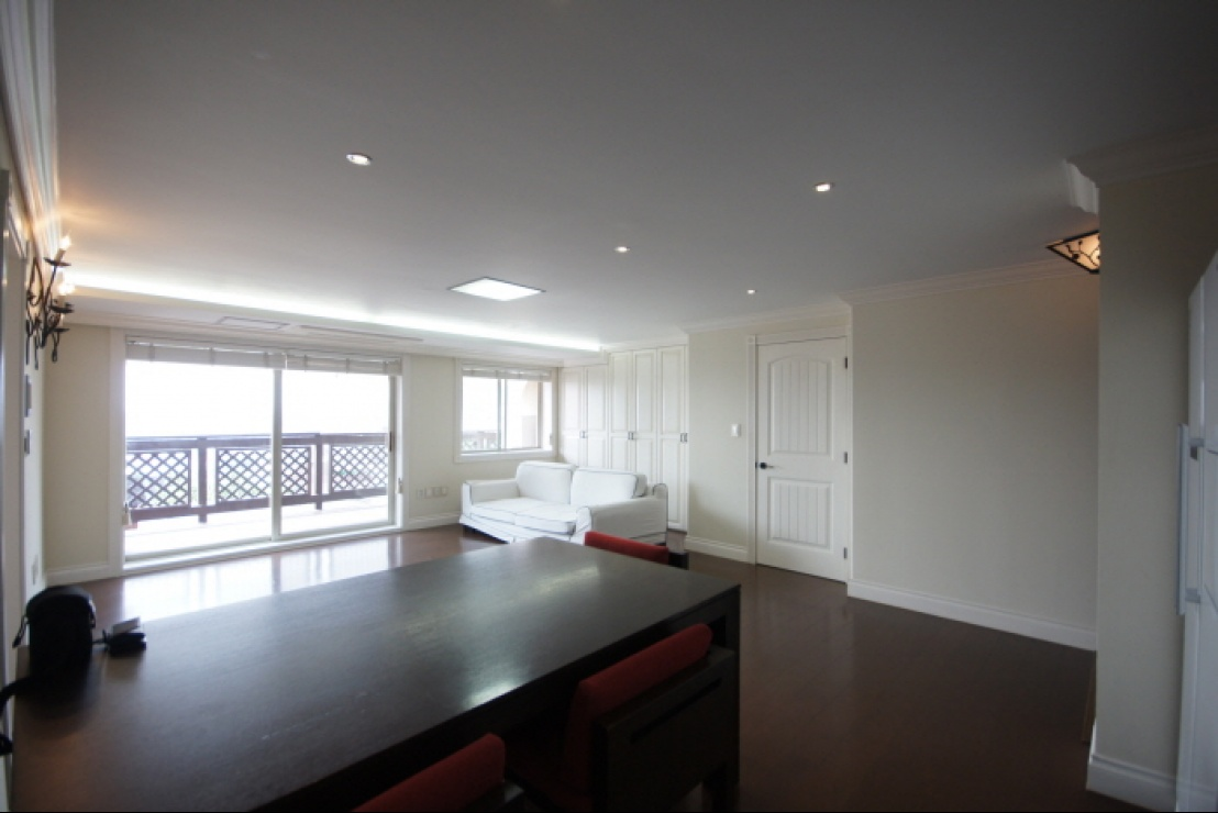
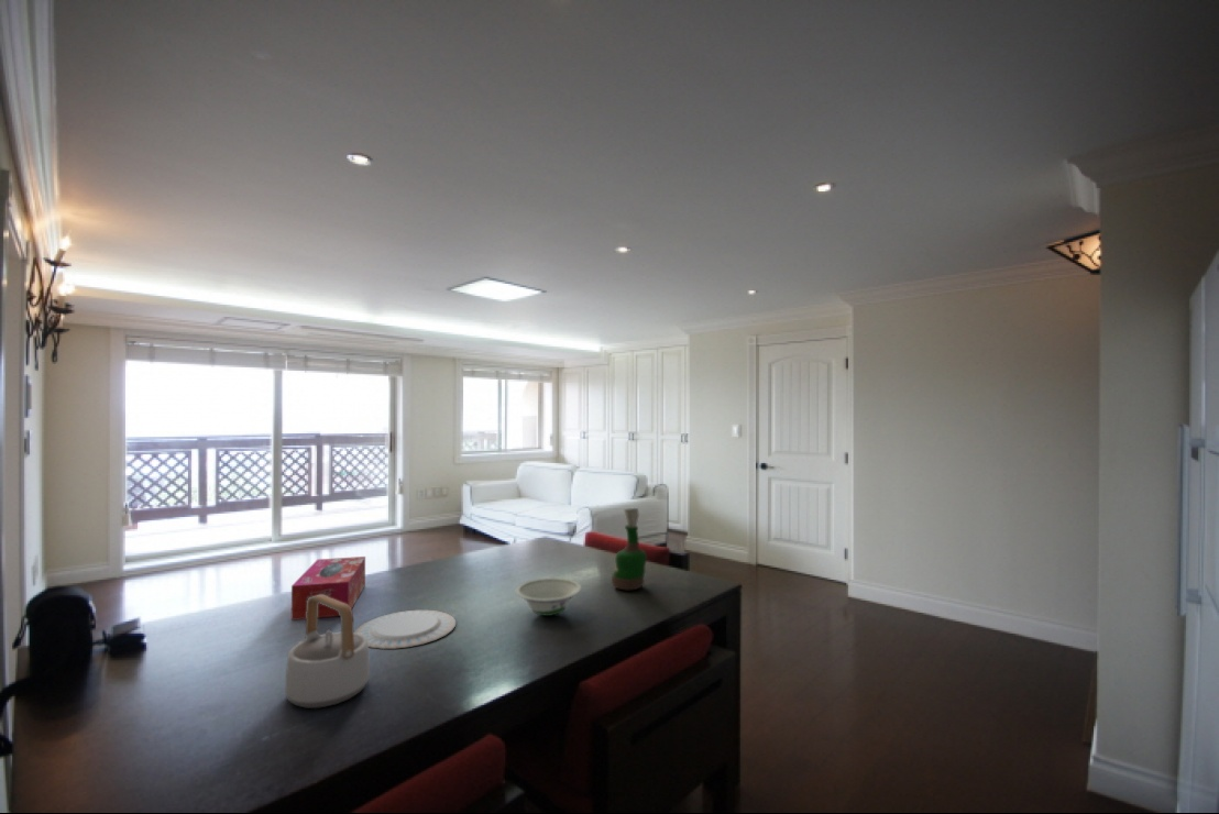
+ teapot [284,595,371,710]
+ tissue box [290,556,366,622]
+ chinaware [354,609,457,650]
+ bowl [515,576,582,617]
+ grog bottle [611,507,648,591]
